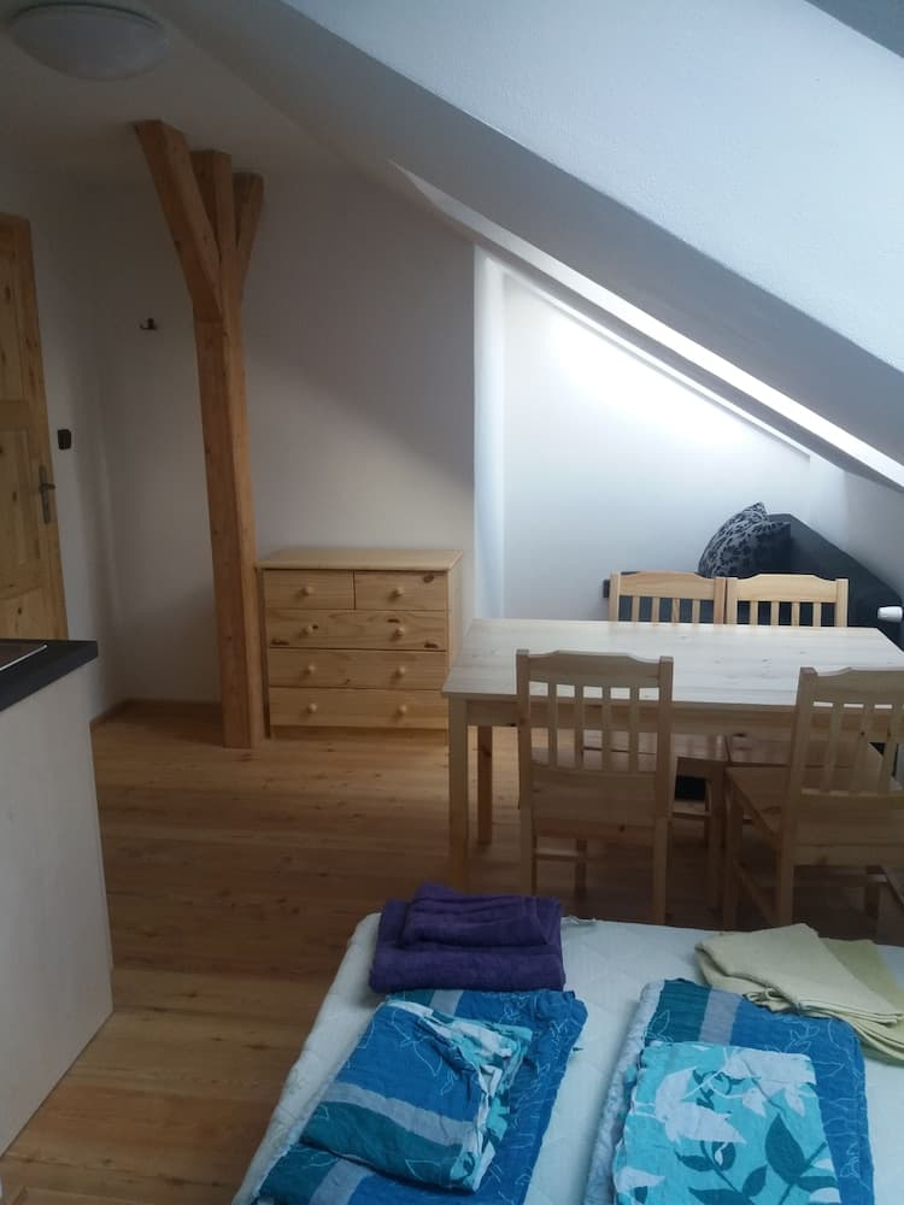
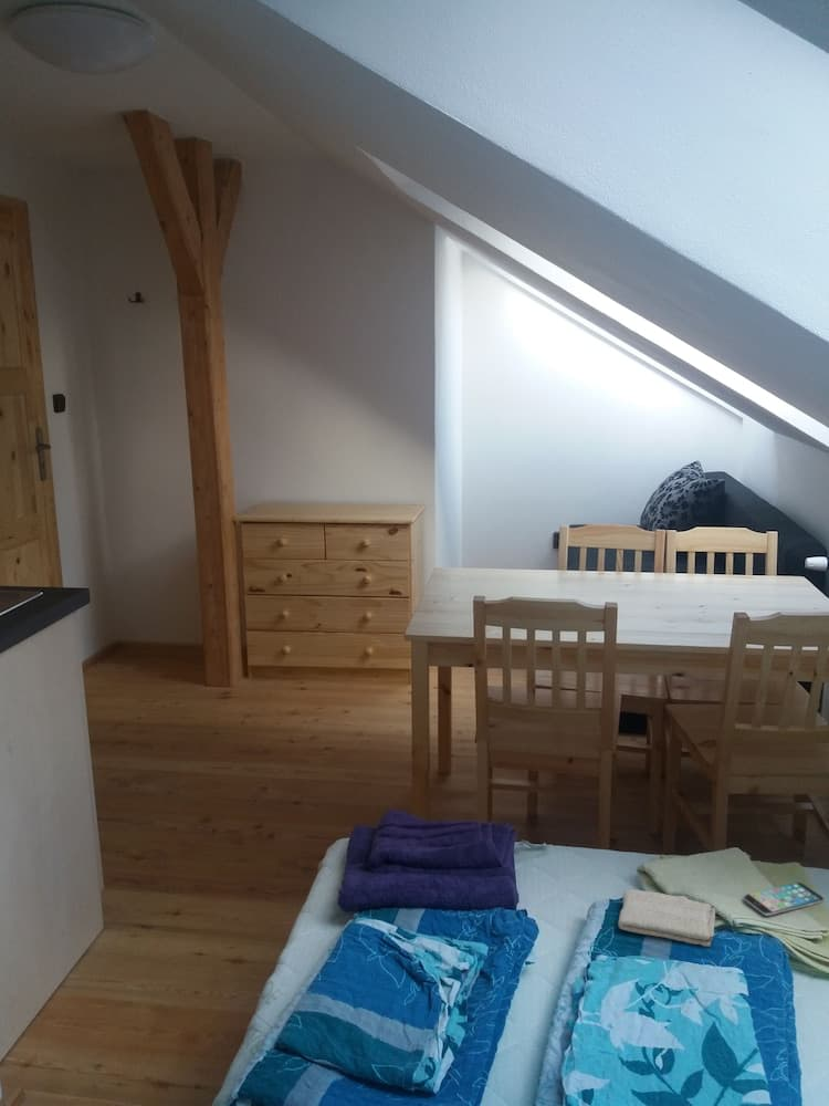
+ washcloth [617,888,716,948]
+ smartphone [742,881,826,917]
